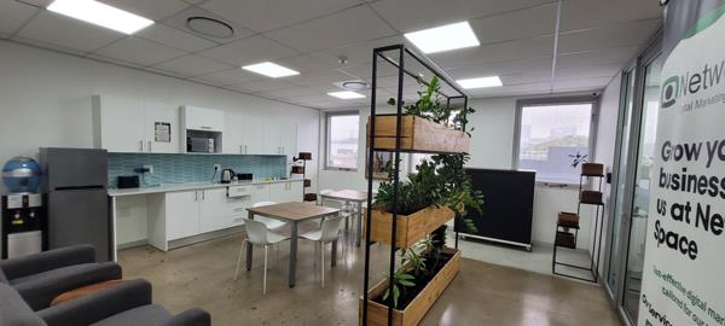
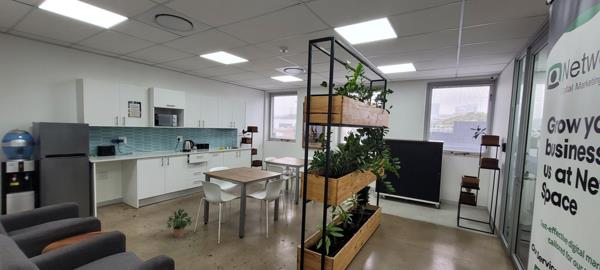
+ potted plant [165,208,193,238]
